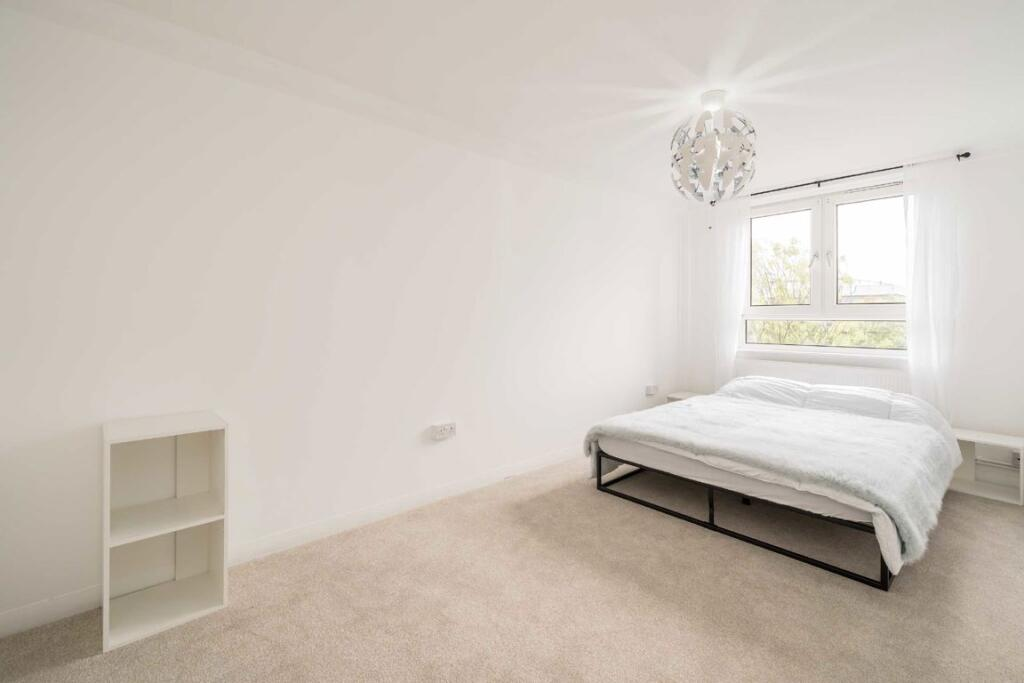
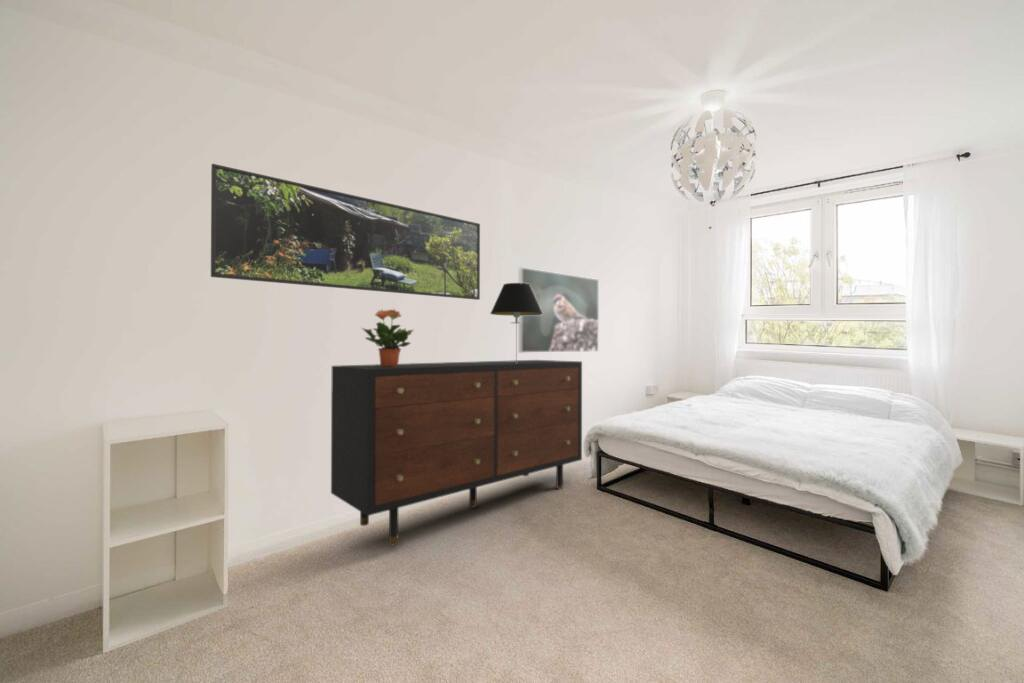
+ potted plant [361,308,415,367]
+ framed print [518,266,600,354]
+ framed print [210,163,481,301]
+ table lamp [489,282,543,363]
+ dresser [330,359,583,547]
